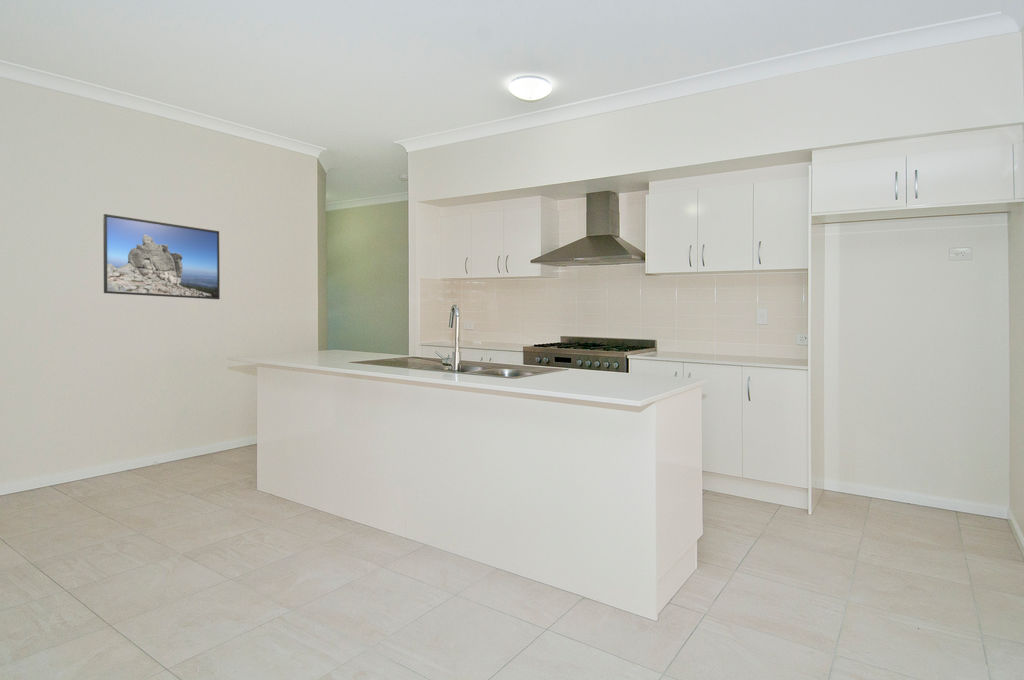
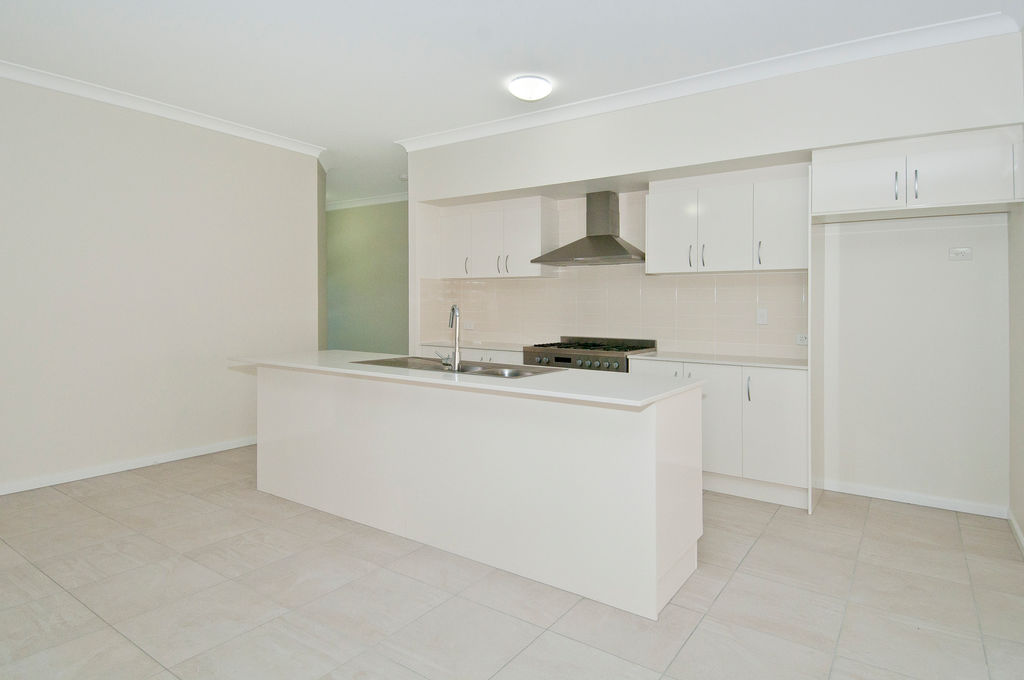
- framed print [102,213,221,300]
